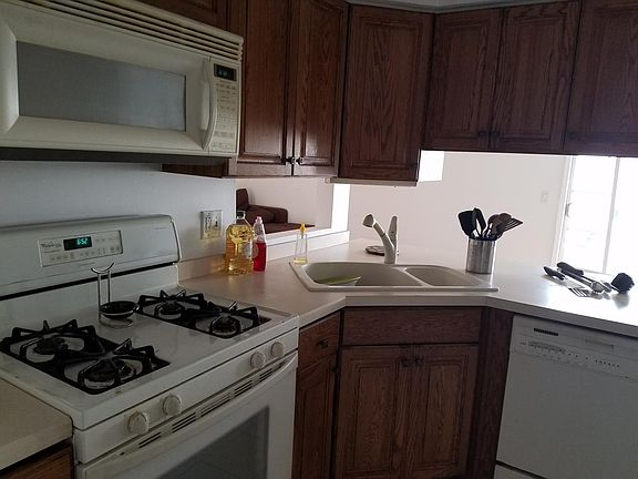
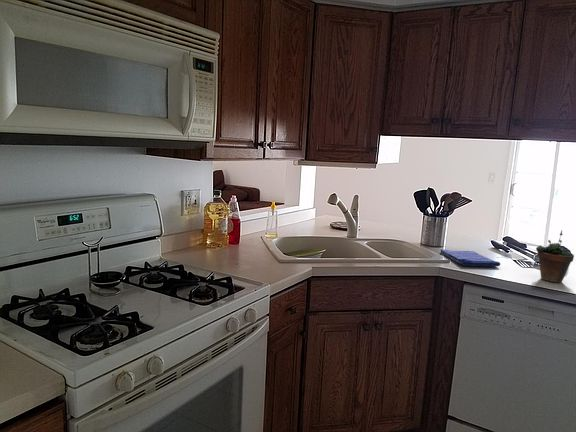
+ succulent plant [535,229,575,283]
+ dish towel [440,248,501,267]
